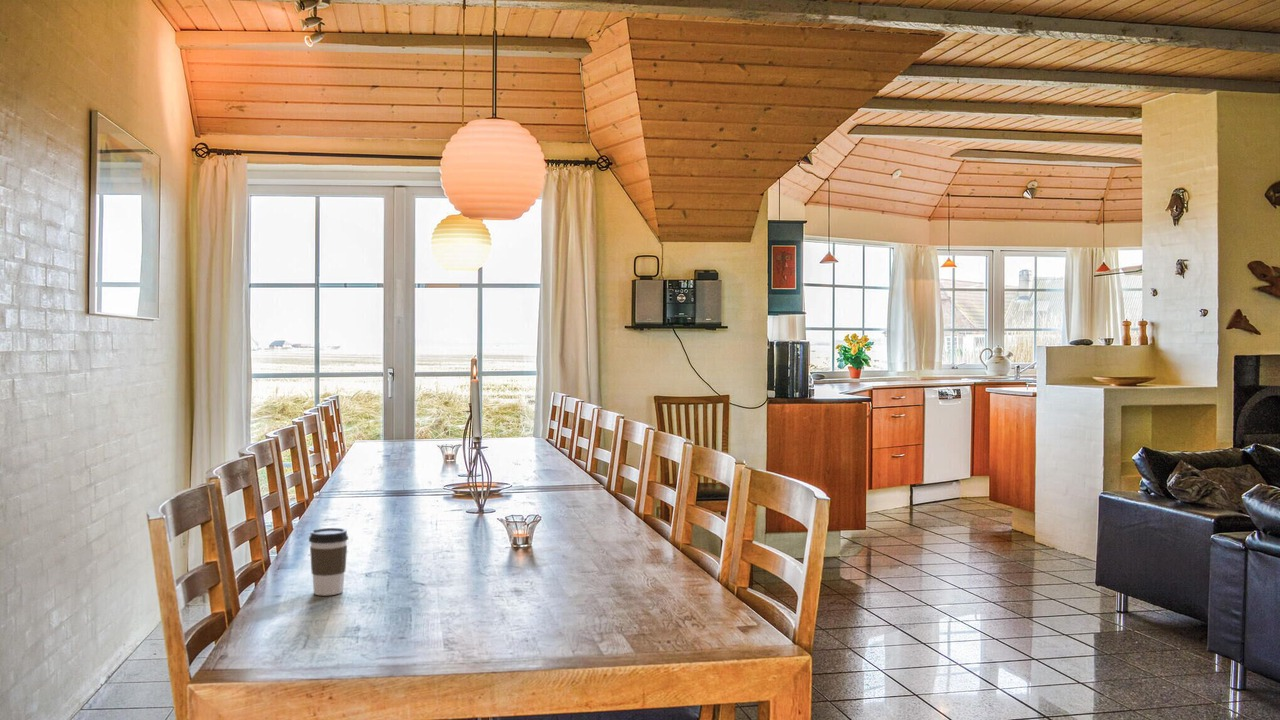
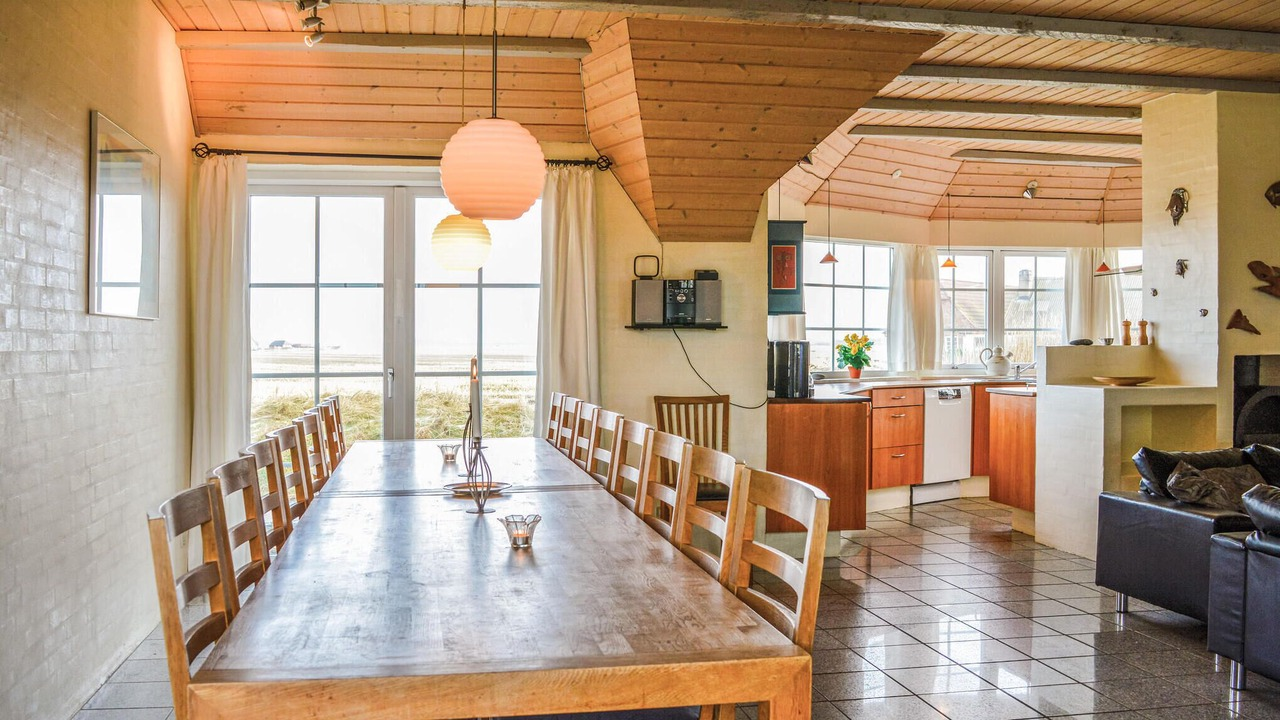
- coffee cup [308,527,349,597]
